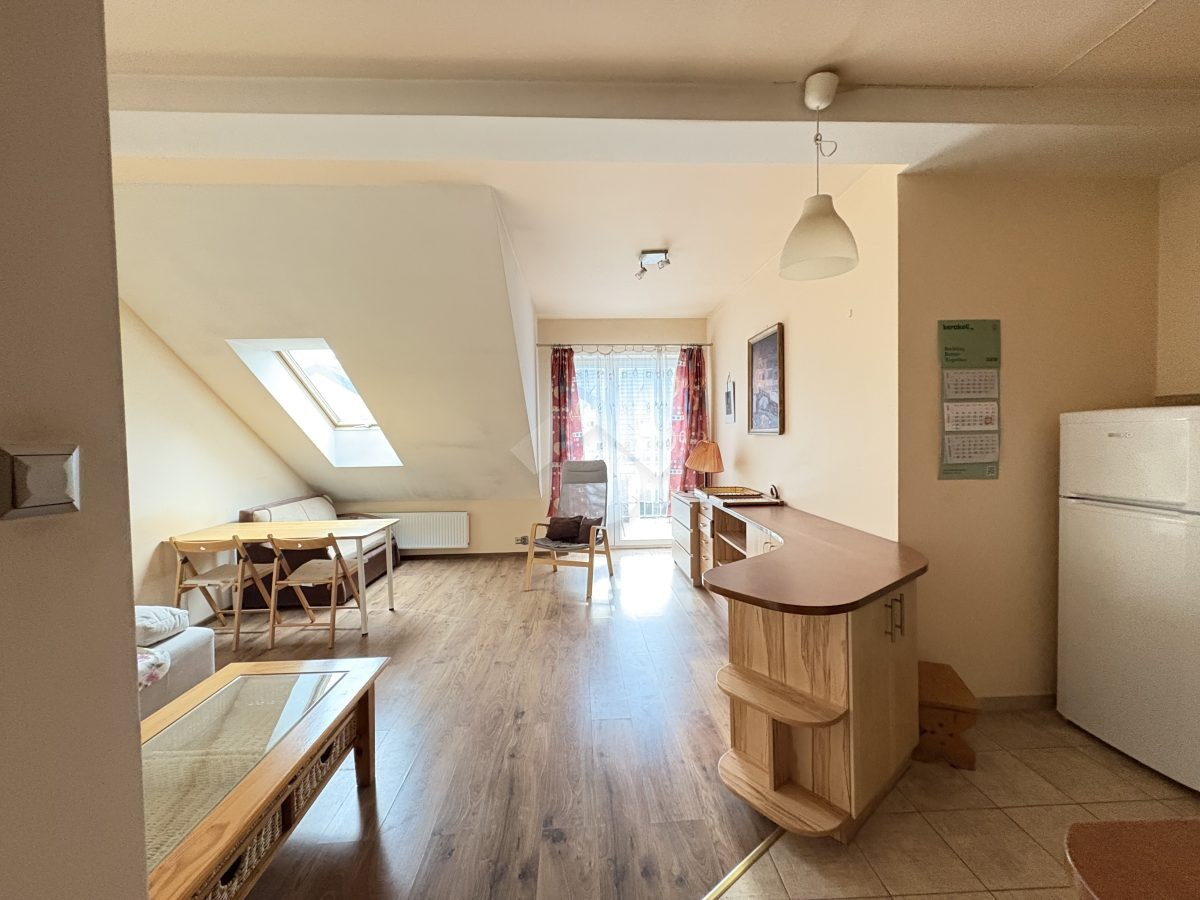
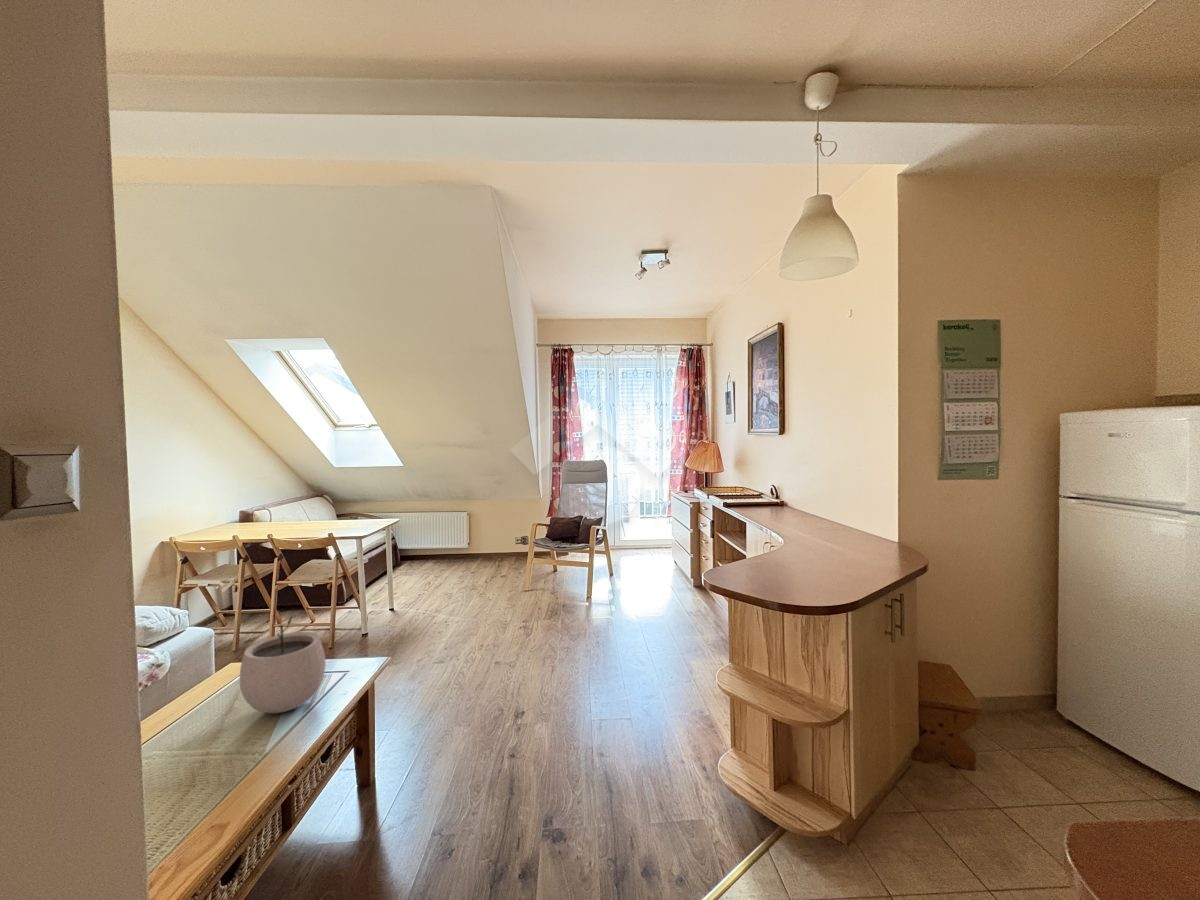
+ plant pot [239,615,327,714]
